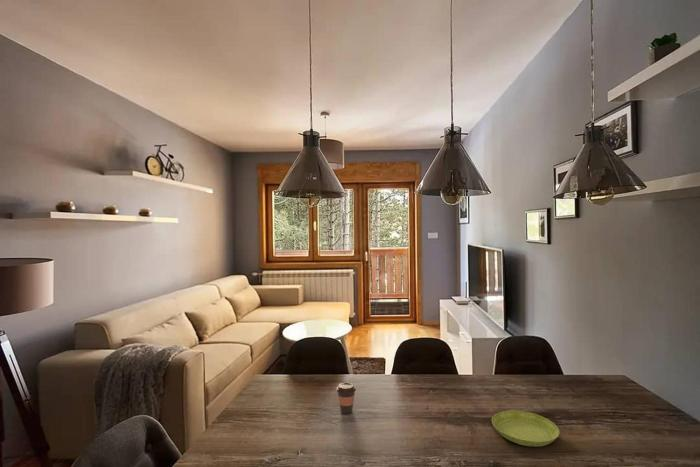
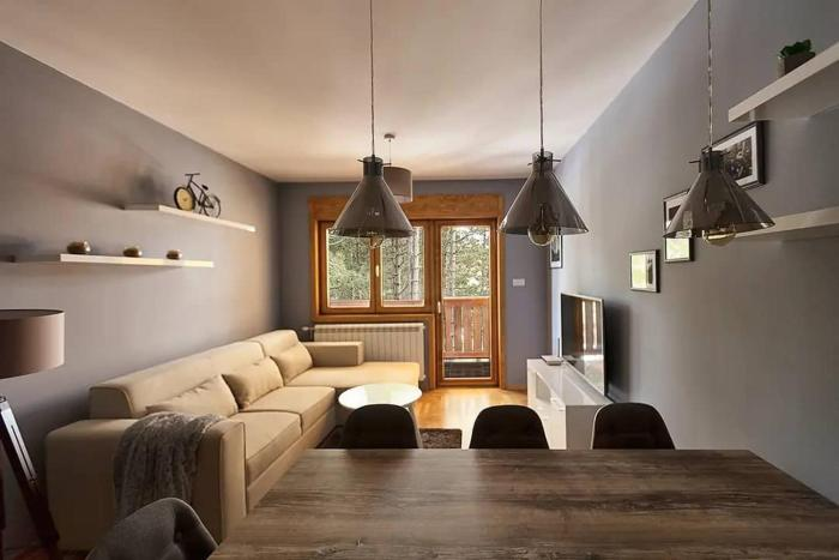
- coffee cup [335,381,357,415]
- saucer [491,410,560,447]
